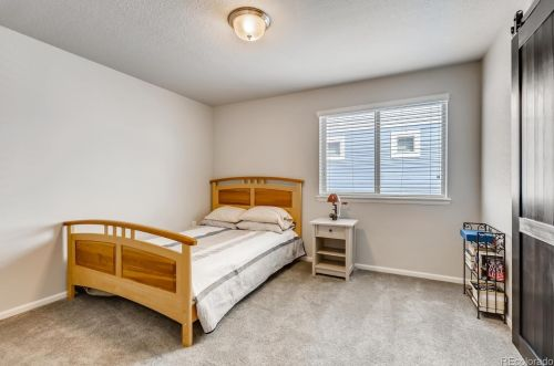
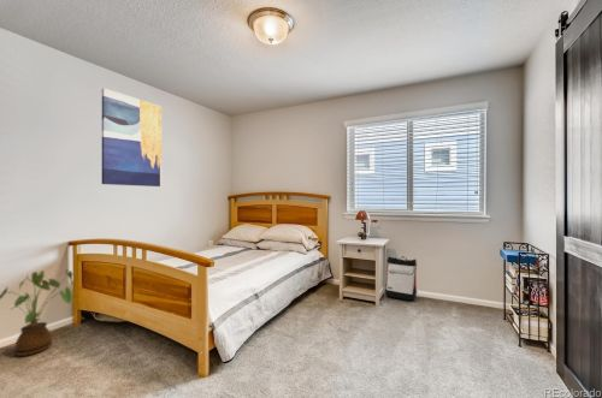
+ backpack [384,255,418,302]
+ house plant [0,268,75,357]
+ wall art [101,88,163,188]
